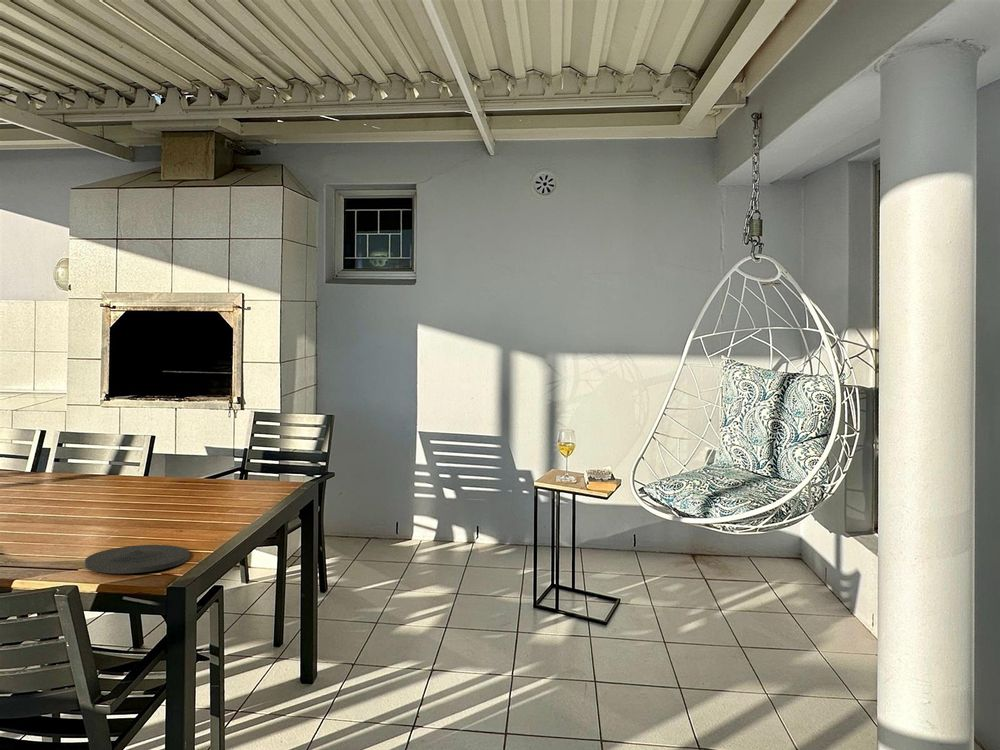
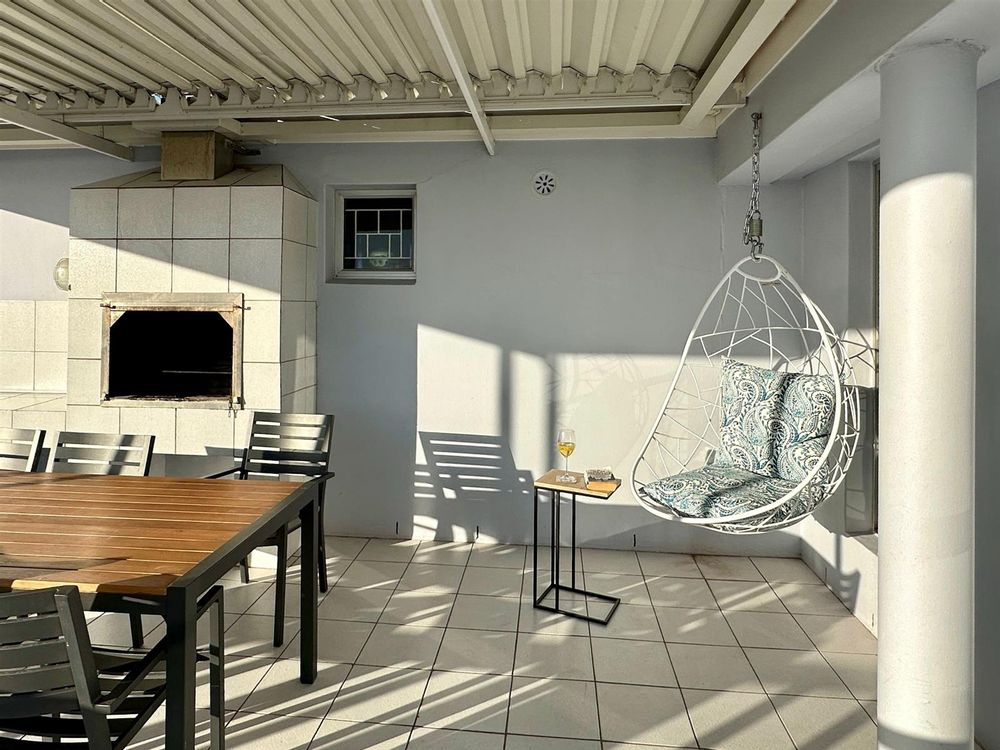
- plate [84,544,190,575]
